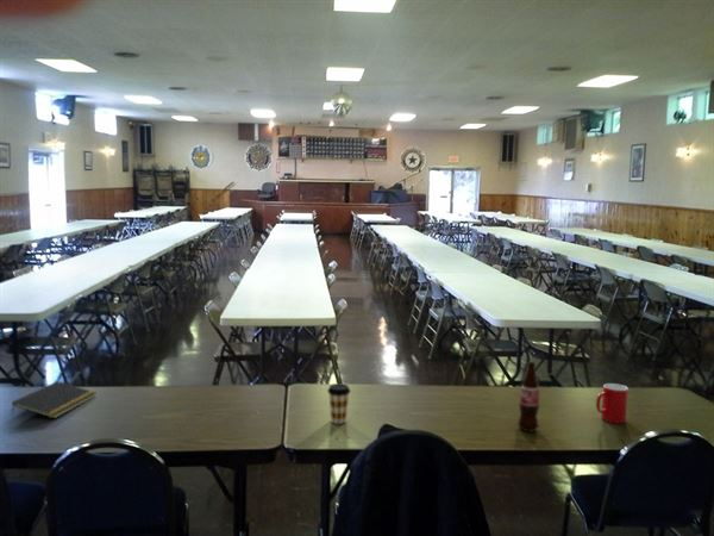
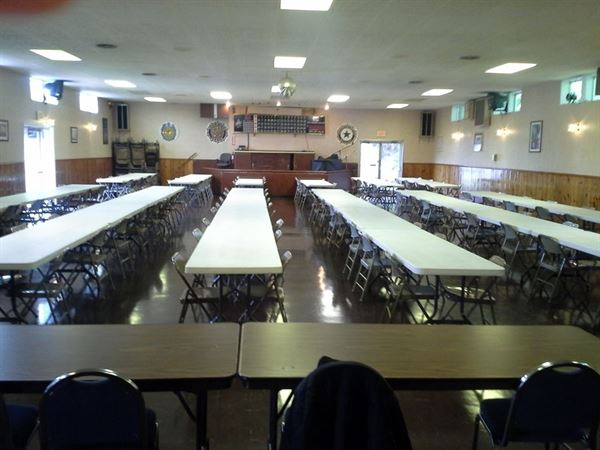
- coffee cup [326,382,351,425]
- cup [595,382,630,425]
- notepad [11,380,96,419]
- bottle [516,361,540,432]
